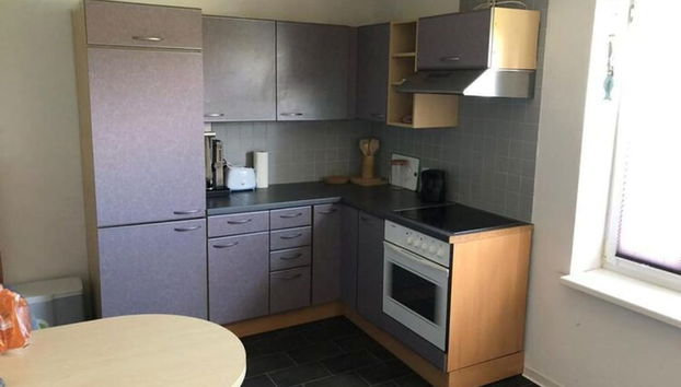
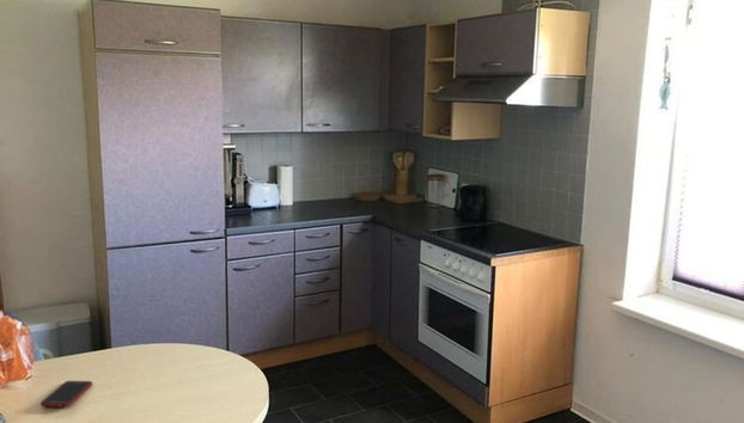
+ cell phone [39,380,93,409]
